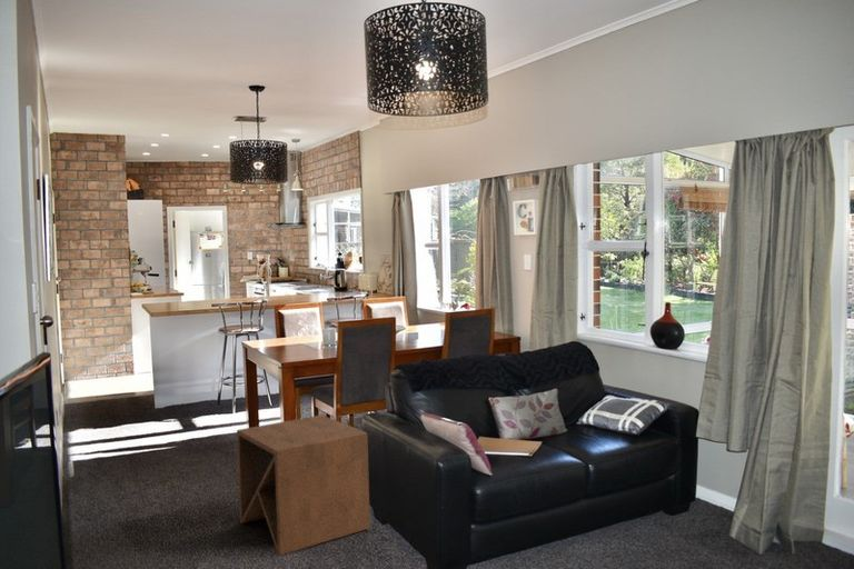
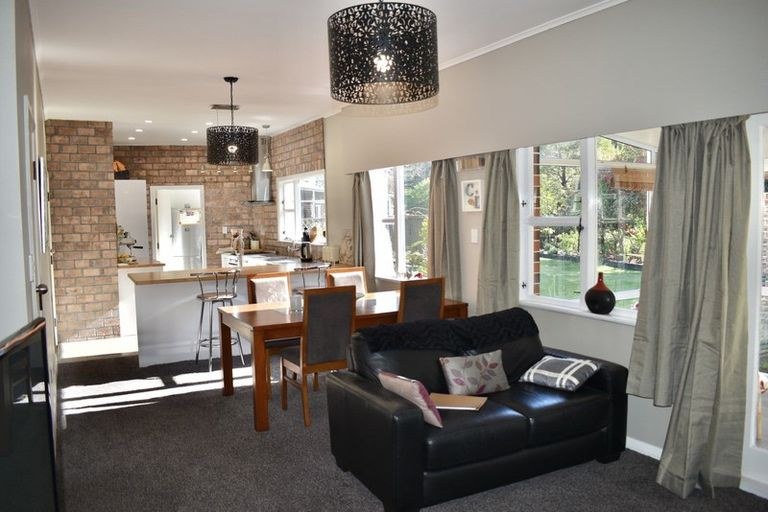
- side table [236,413,371,557]
